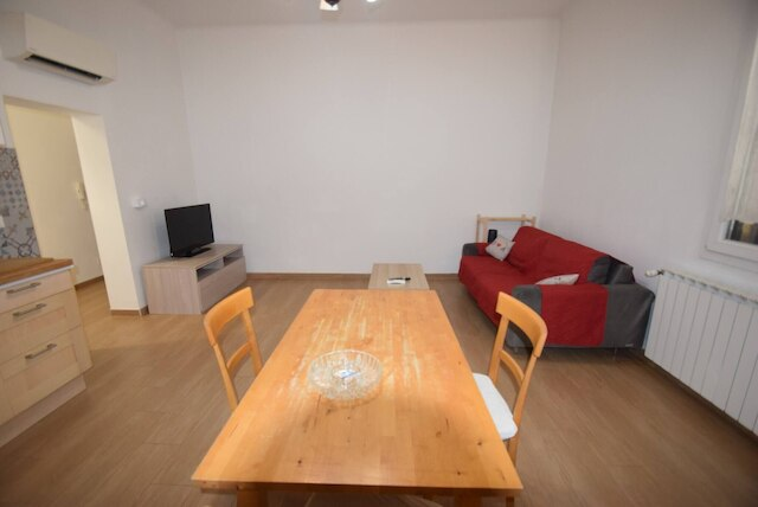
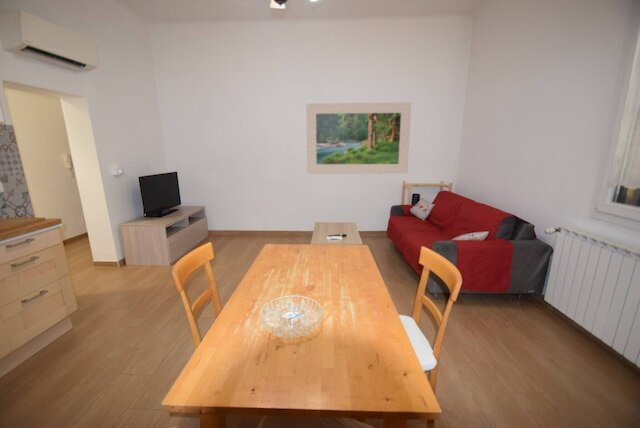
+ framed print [305,101,412,175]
